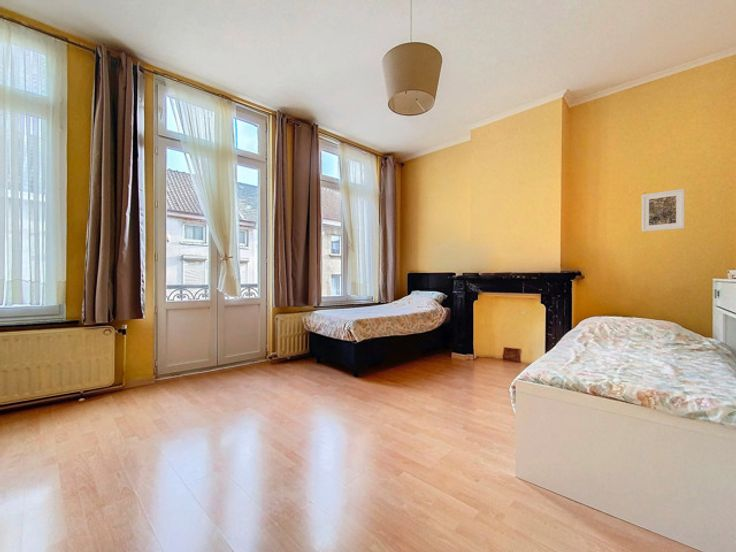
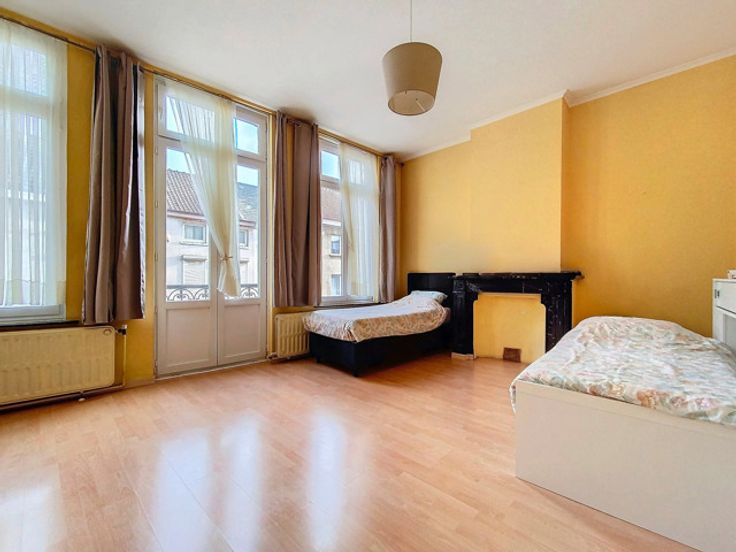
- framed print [641,188,686,233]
